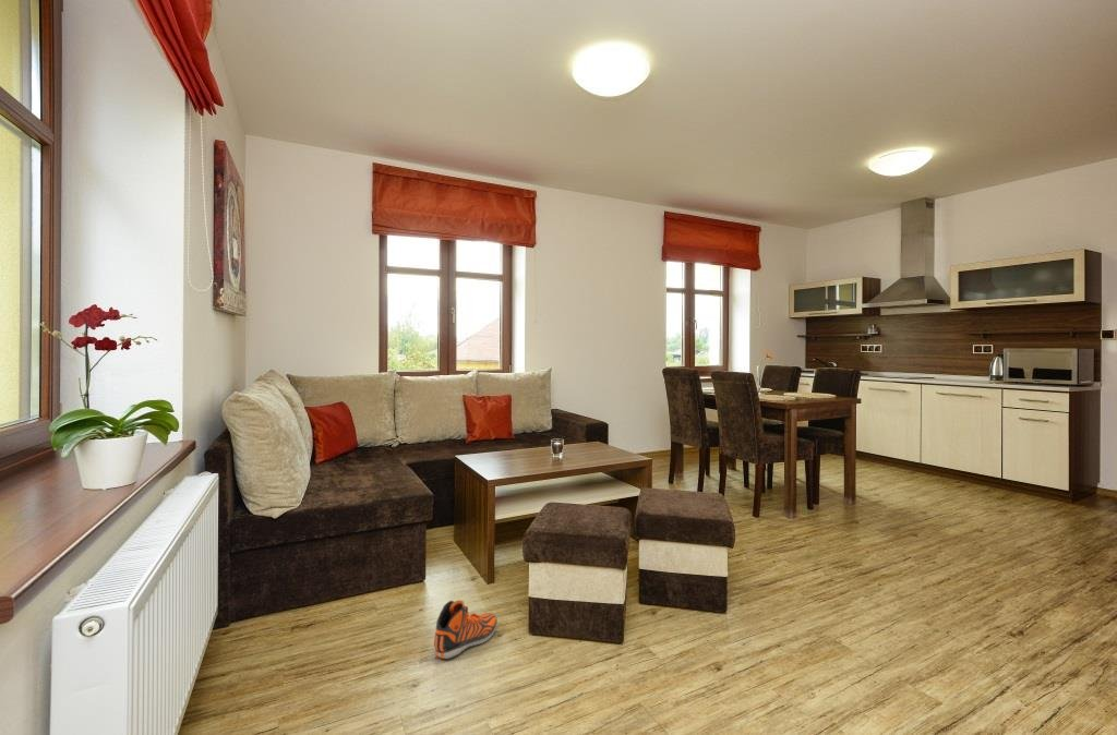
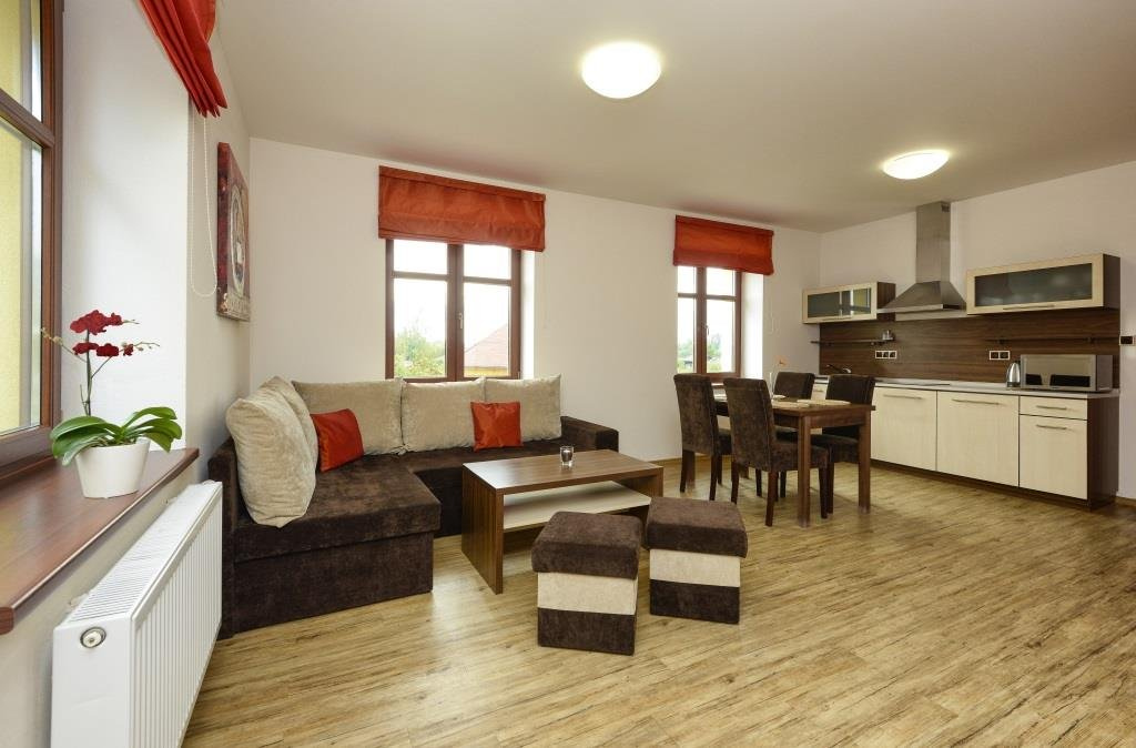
- sneaker [433,599,499,660]
